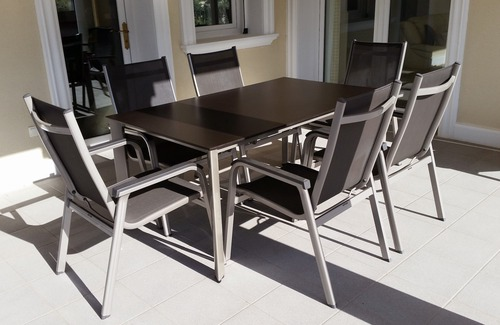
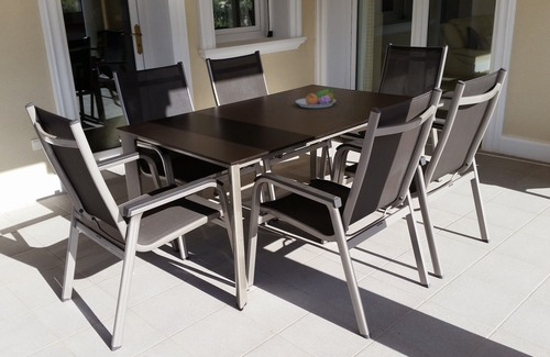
+ fruit bowl [295,88,337,109]
